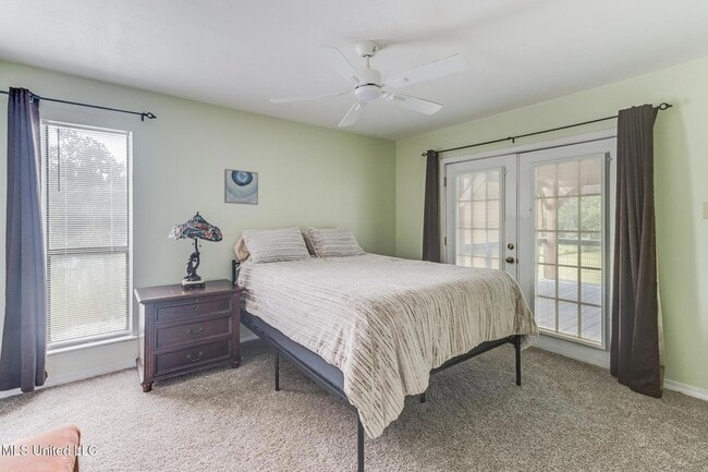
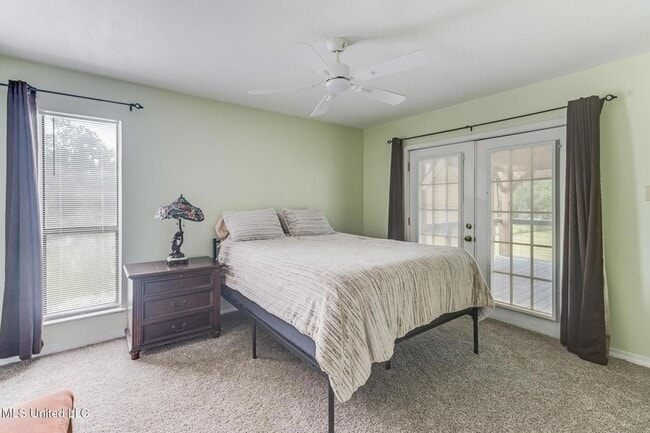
- wall art [223,168,259,206]
